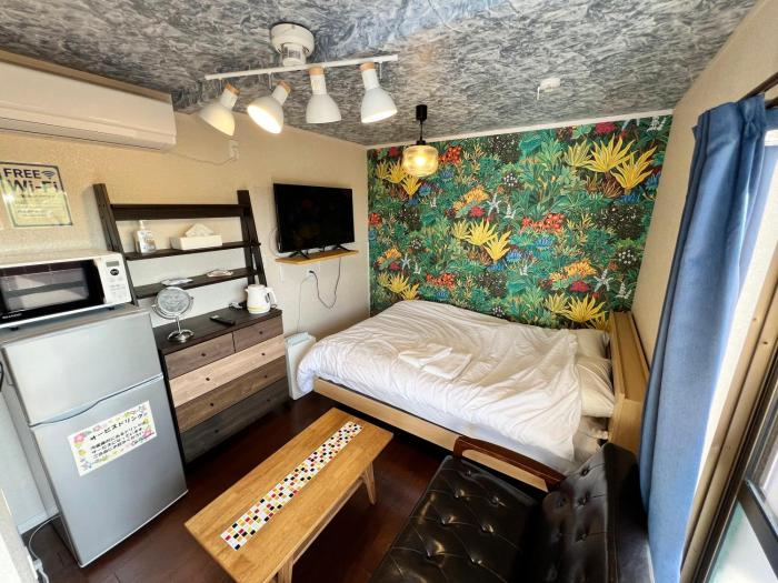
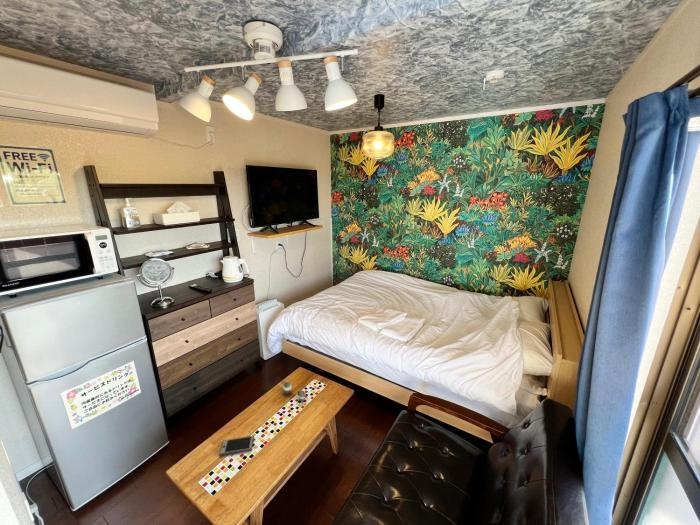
+ smartphone [218,435,255,456]
+ teapot [281,379,308,402]
